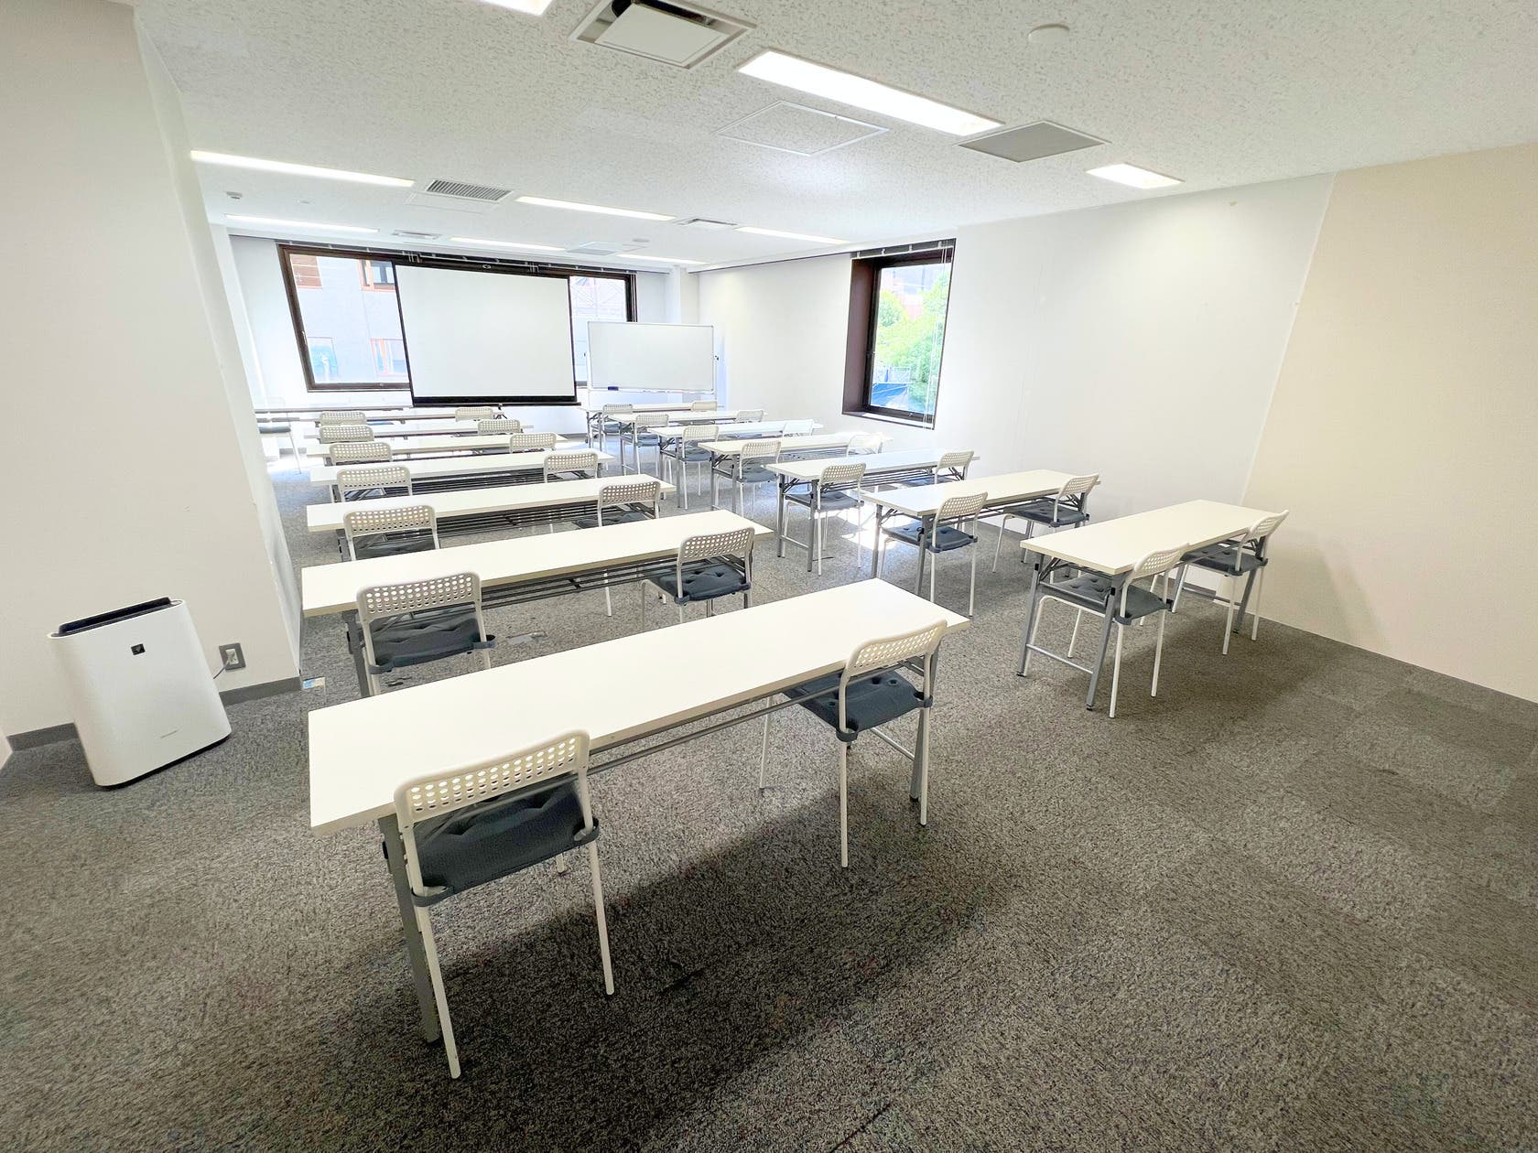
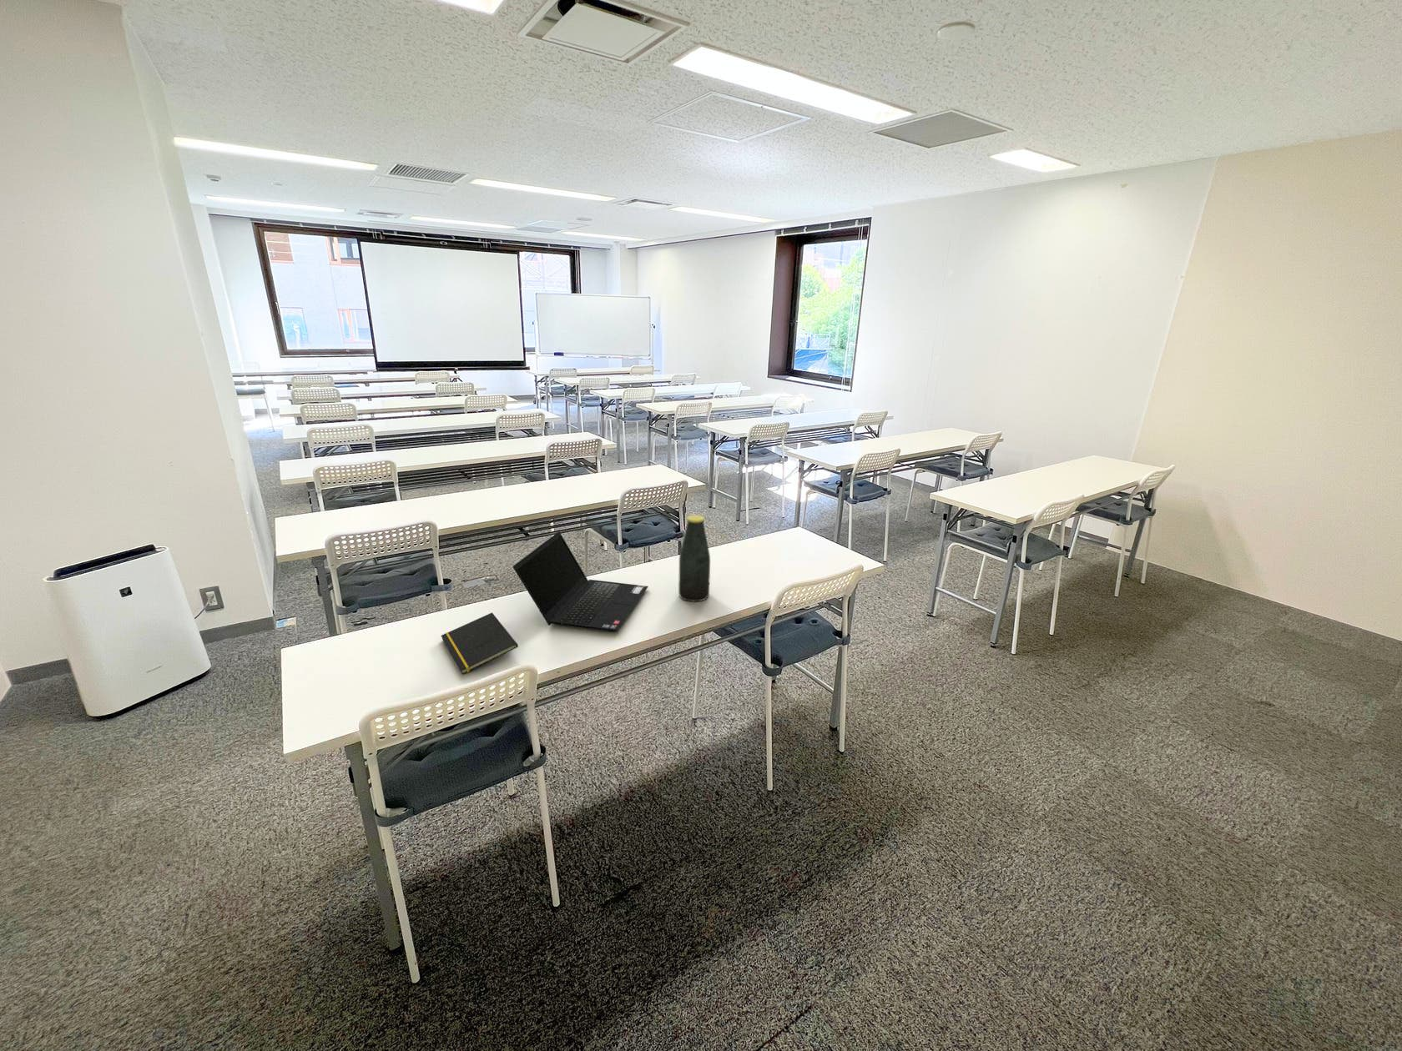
+ laptop computer [512,531,649,633]
+ notepad [440,613,519,675]
+ bottle [678,514,711,603]
